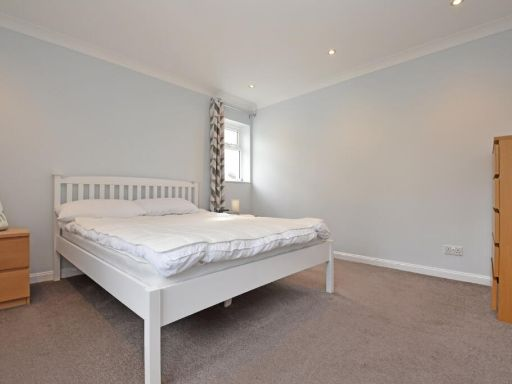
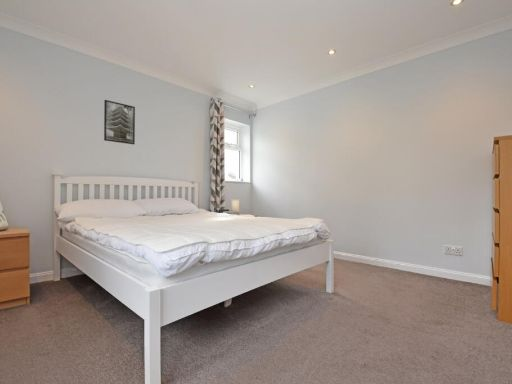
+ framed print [103,99,136,145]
